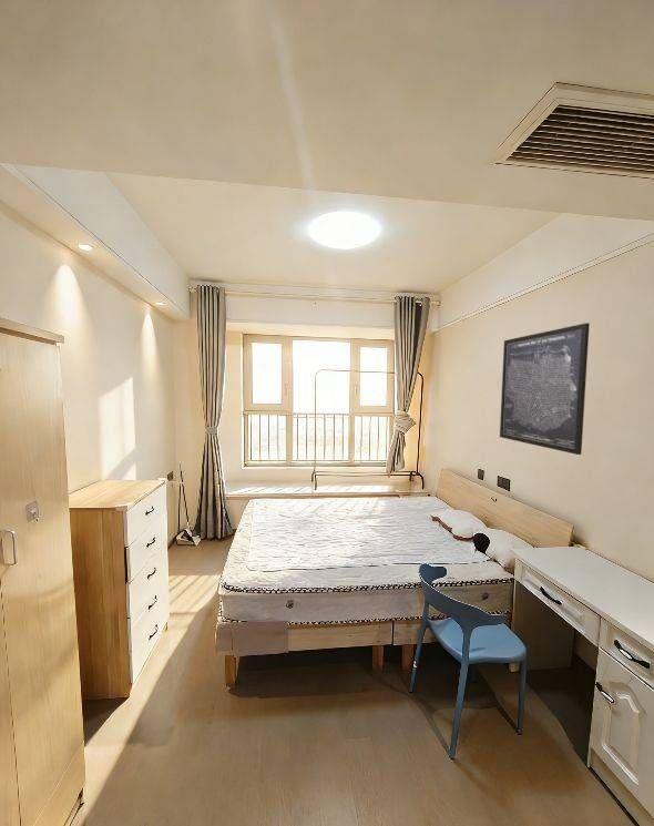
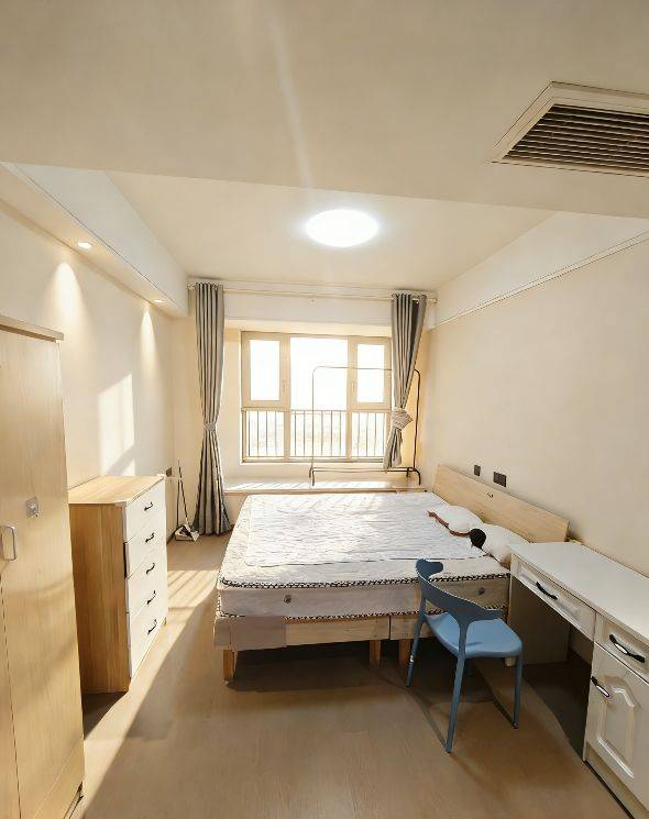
- wall art [499,322,591,456]
